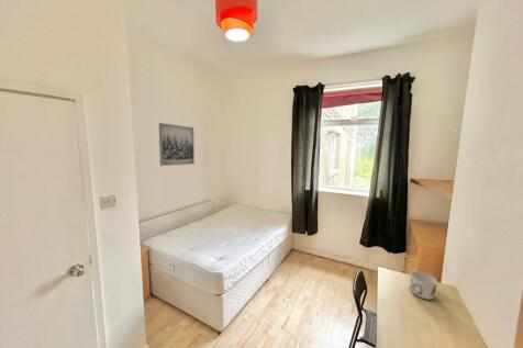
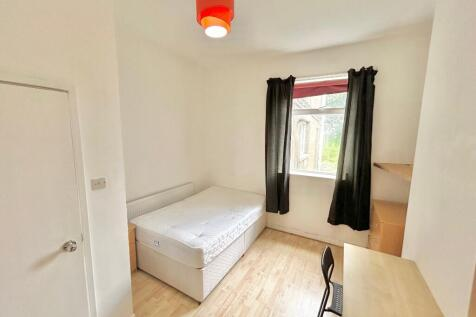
- mug [409,270,438,301]
- wall art [158,122,196,167]
